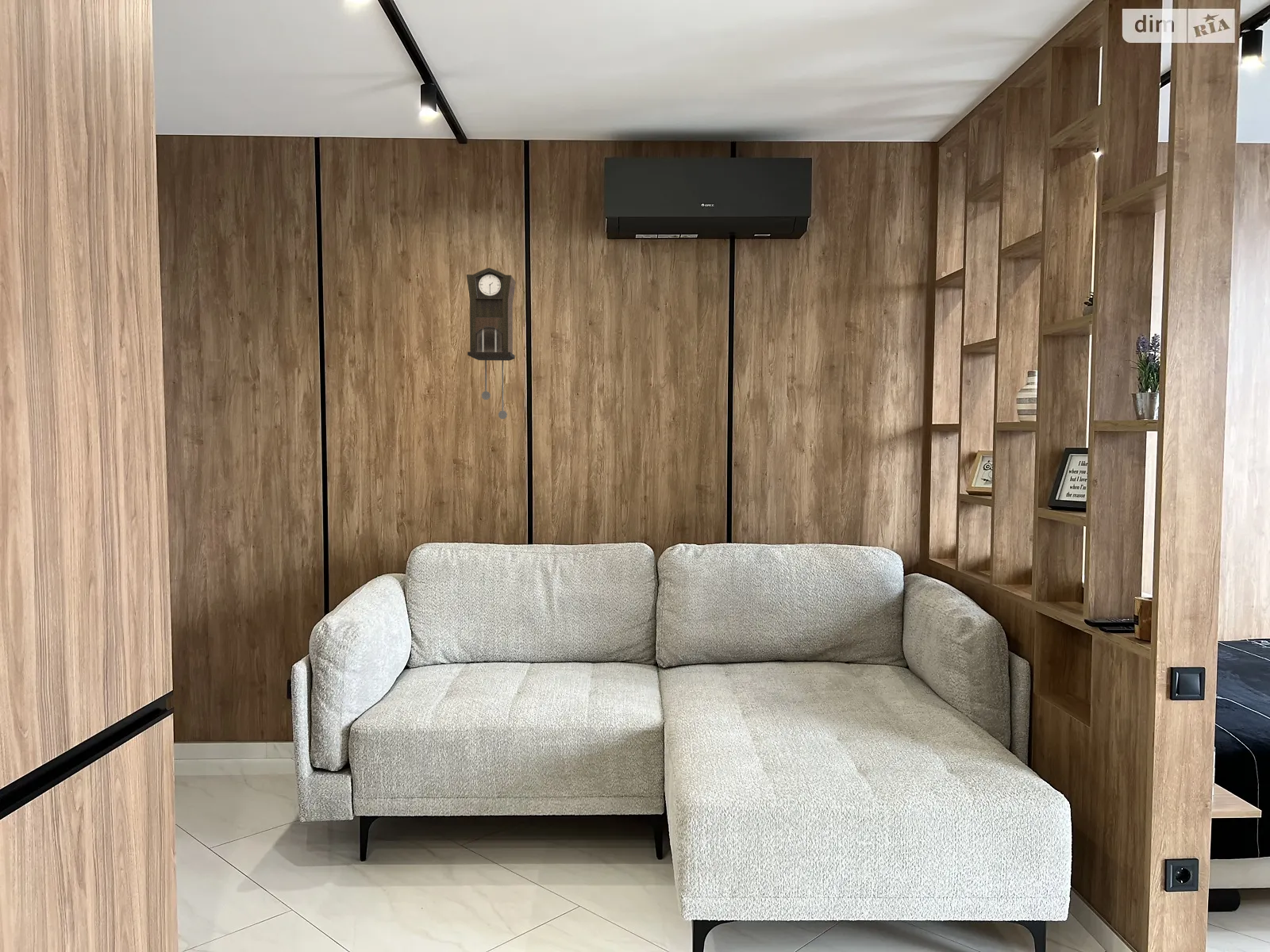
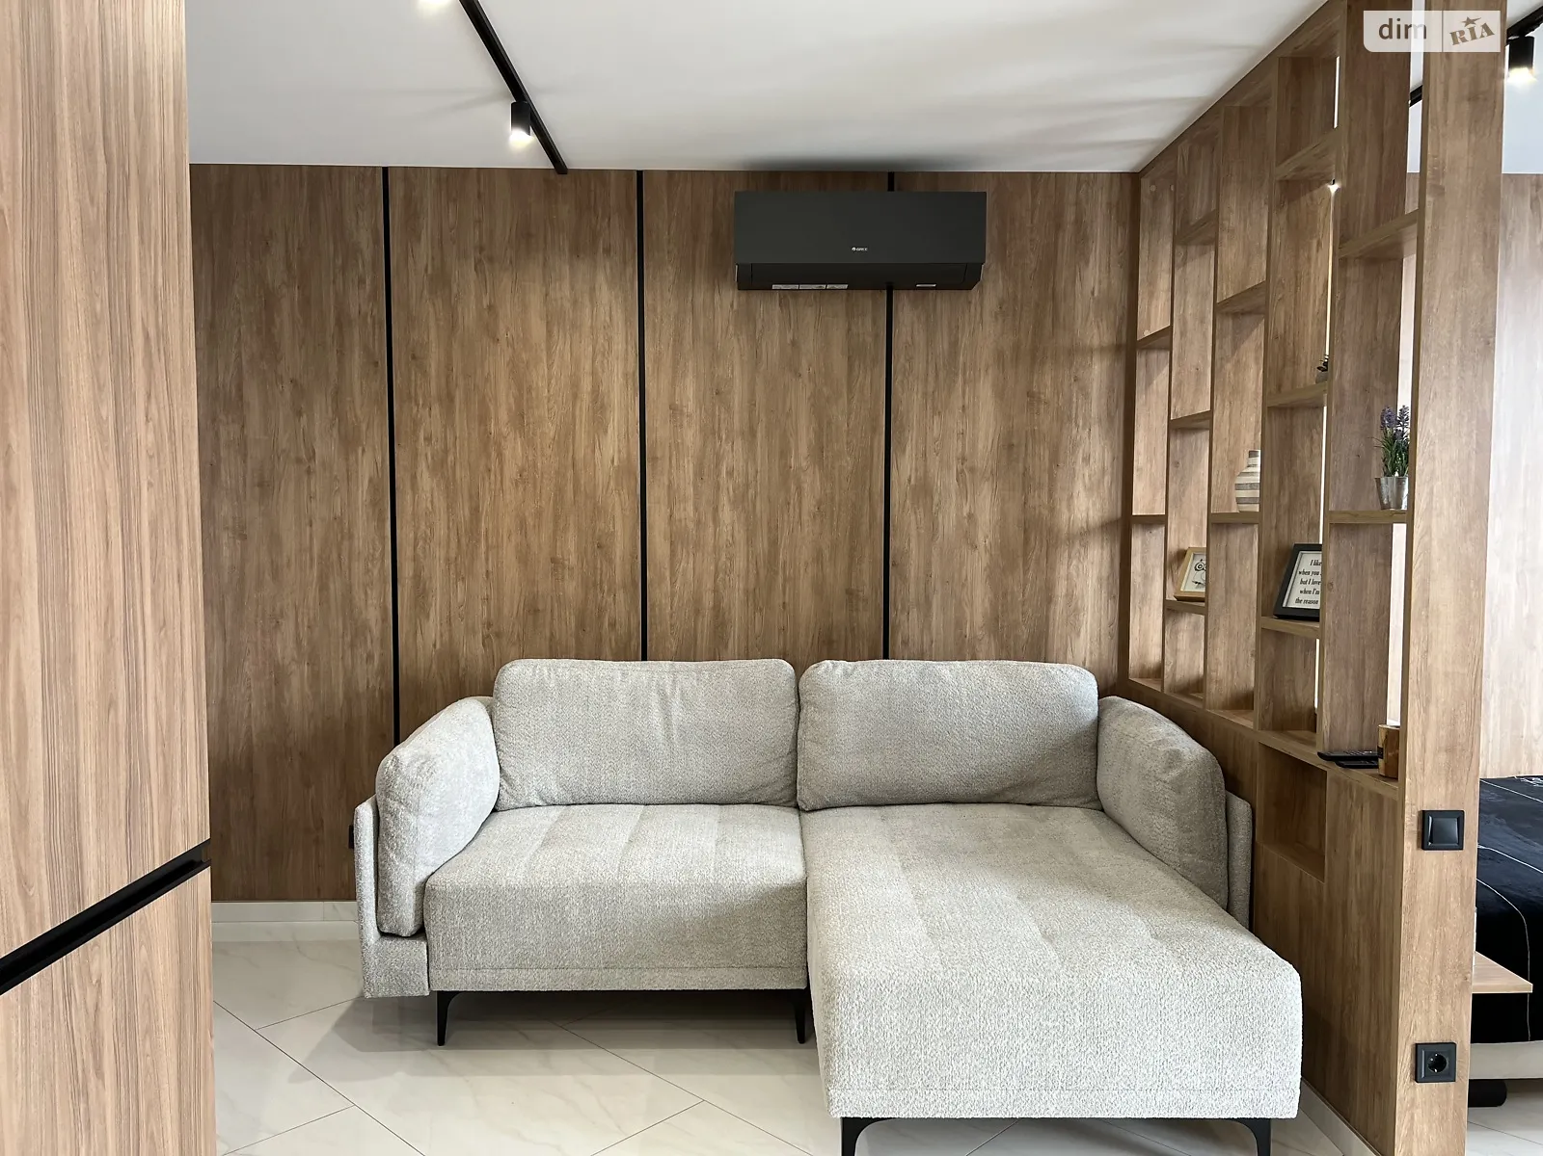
- pendulum clock [466,267,517,420]
